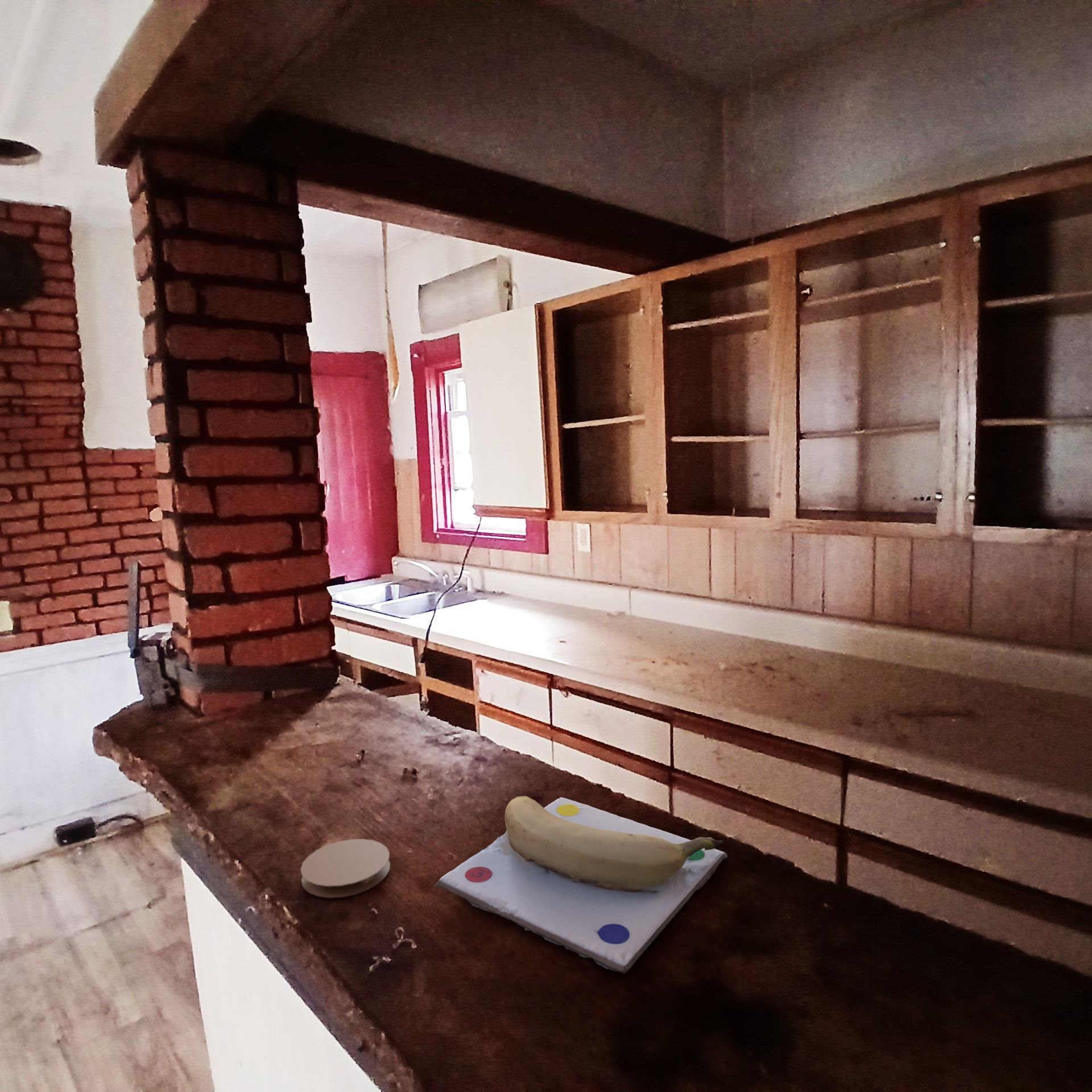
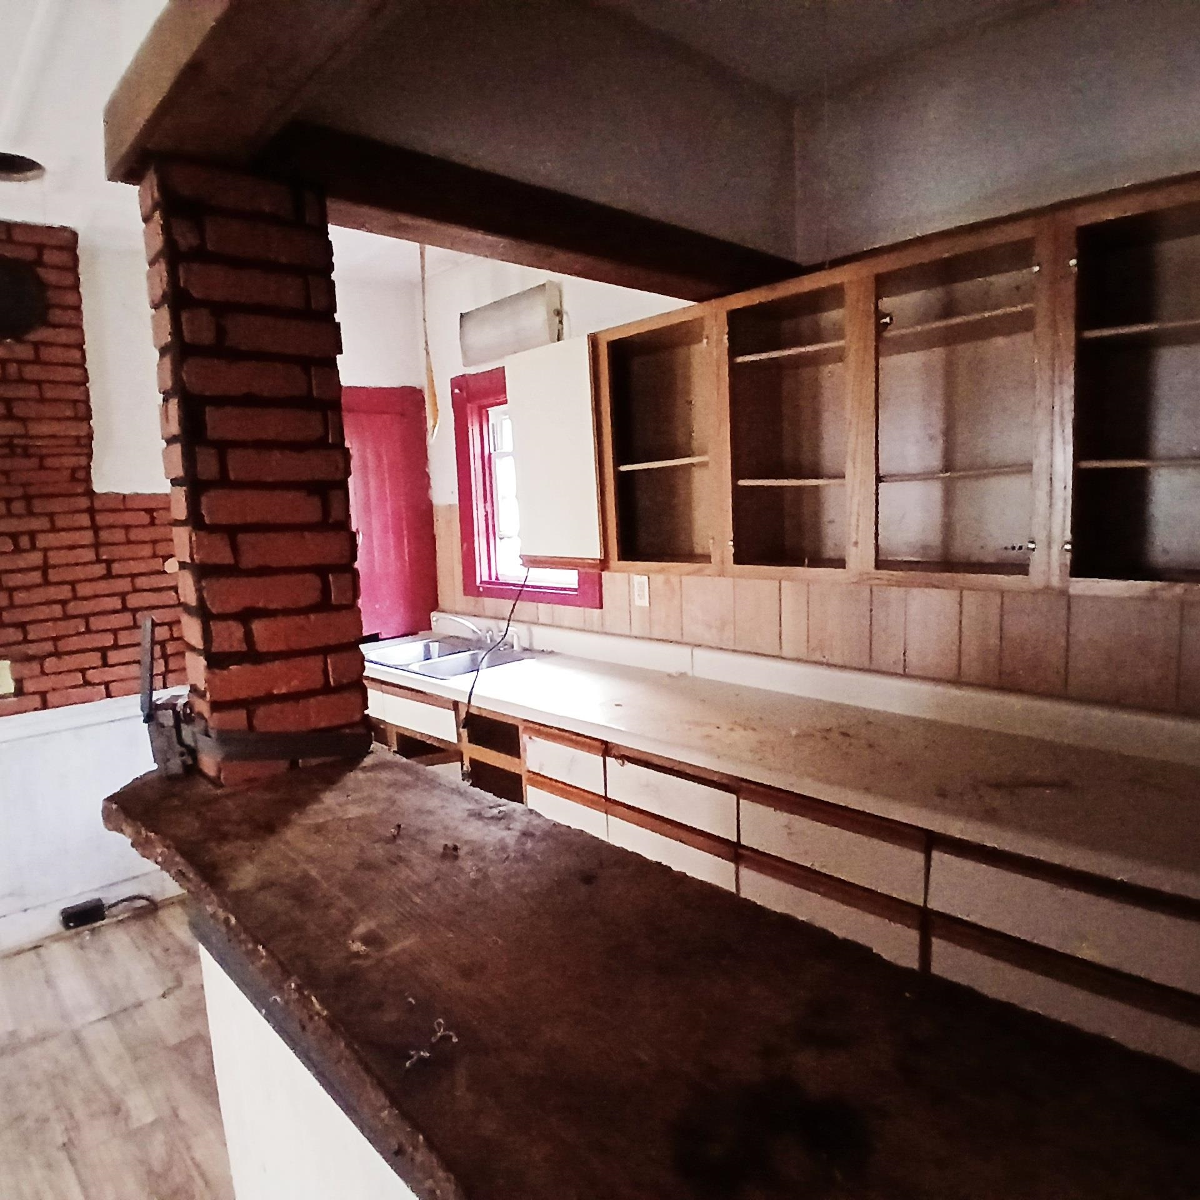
- banana [434,795,728,974]
- coaster [300,838,391,898]
